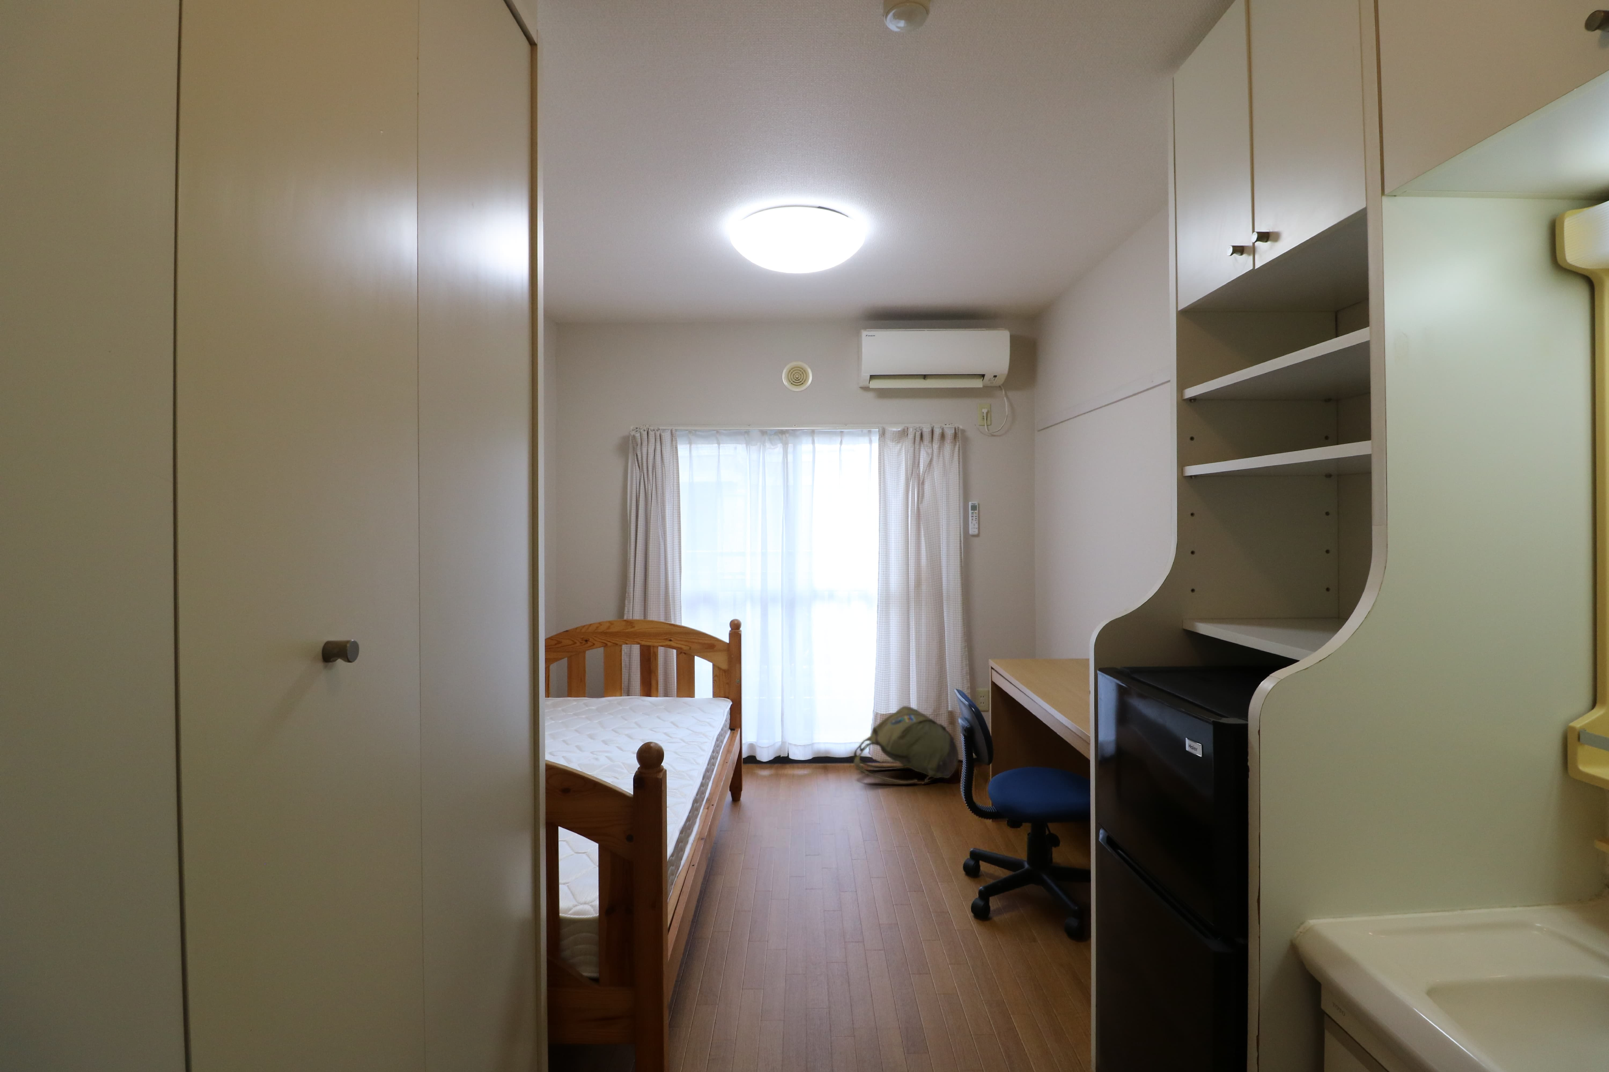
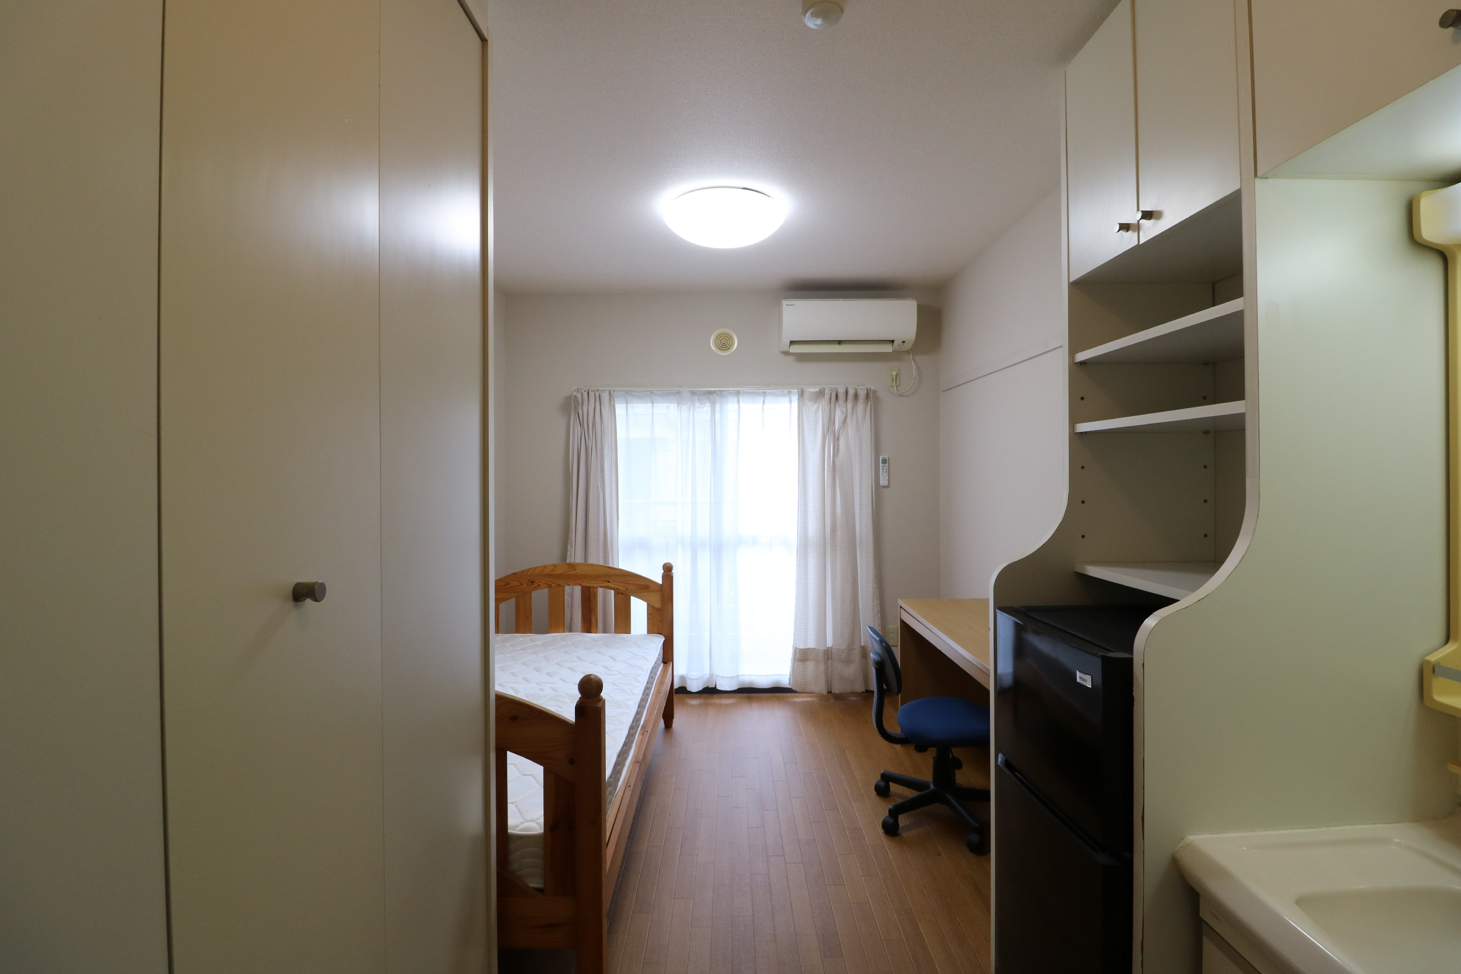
- backpack [854,706,959,785]
